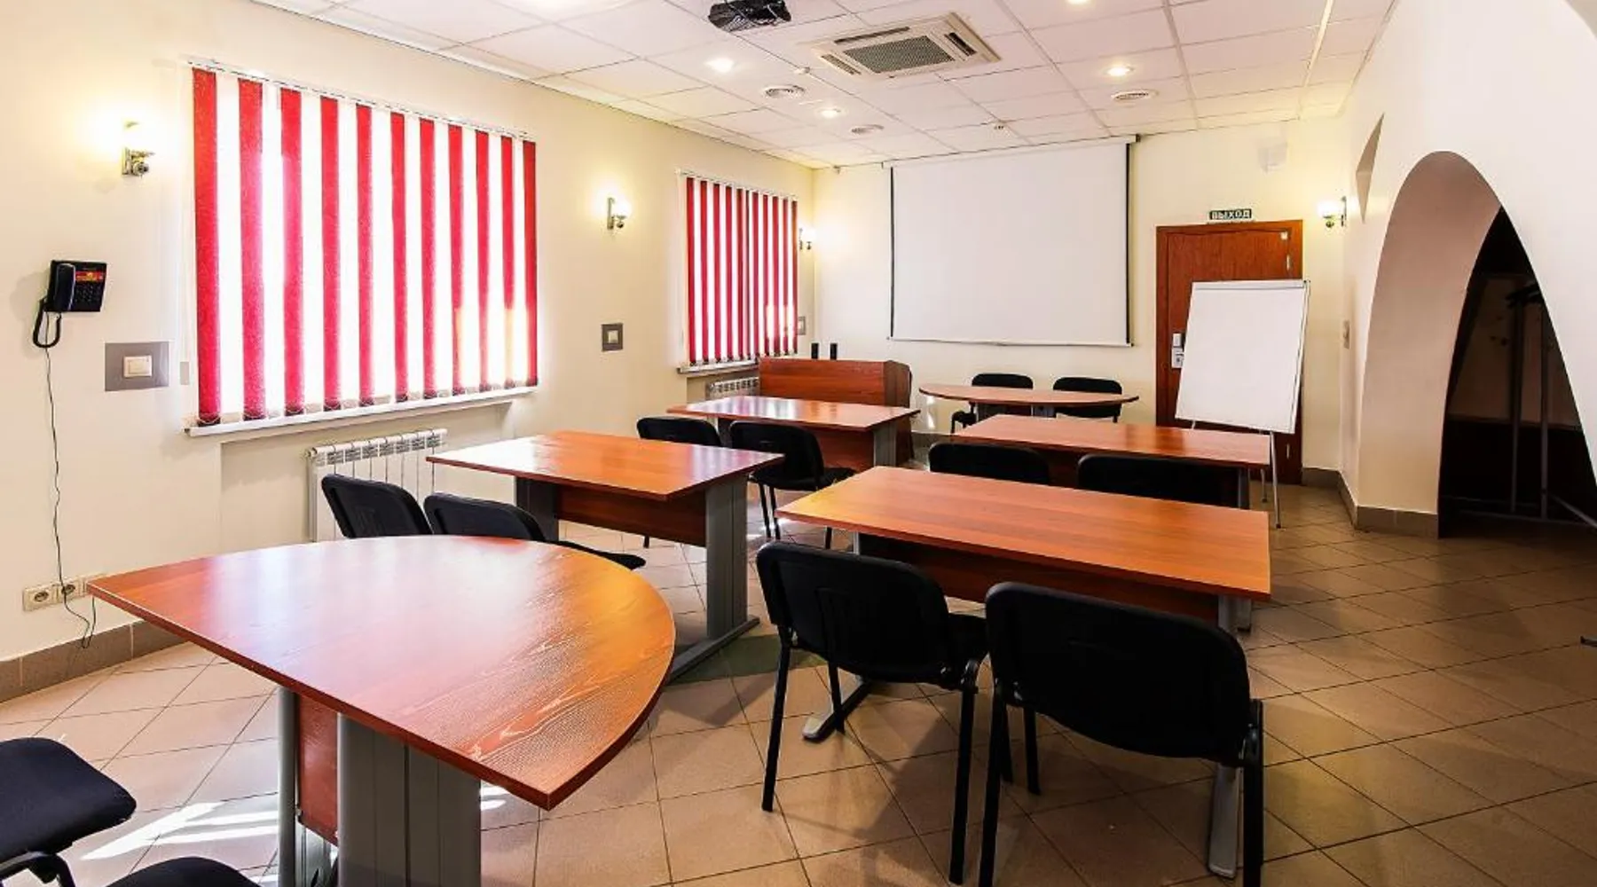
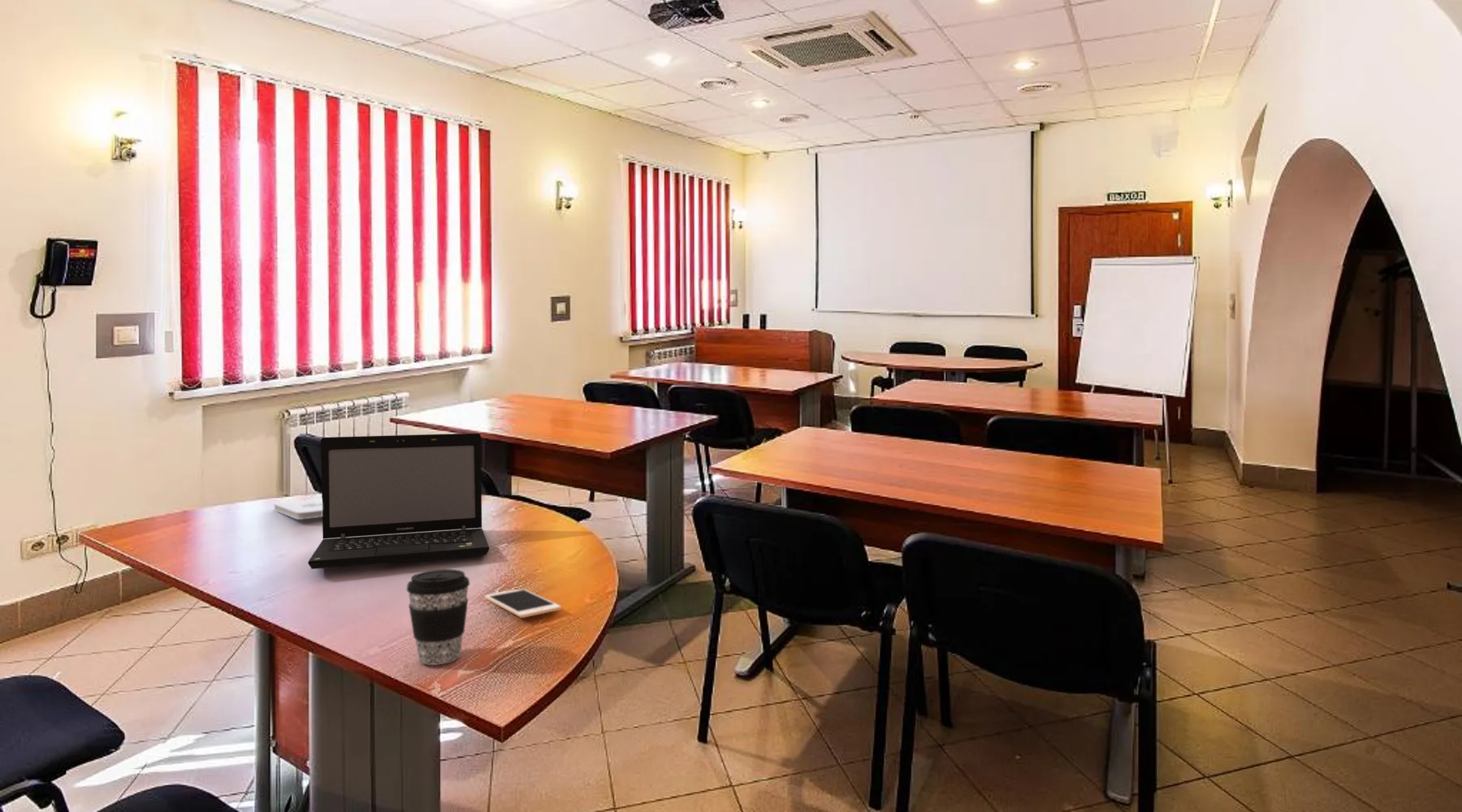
+ coffee cup [405,568,470,666]
+ laptop [307,432,491,570]
+ notepad [273,498,322,520]
+ cell phone [484,589,562,619]
